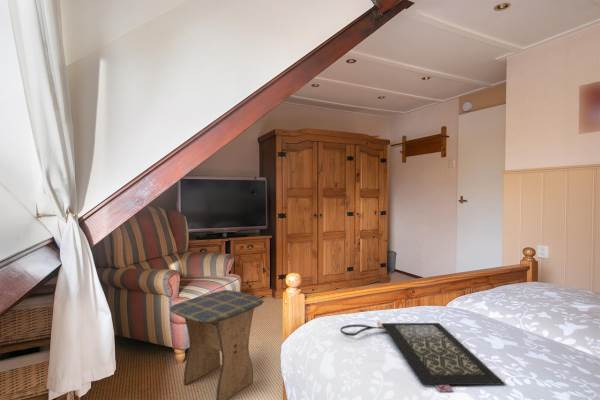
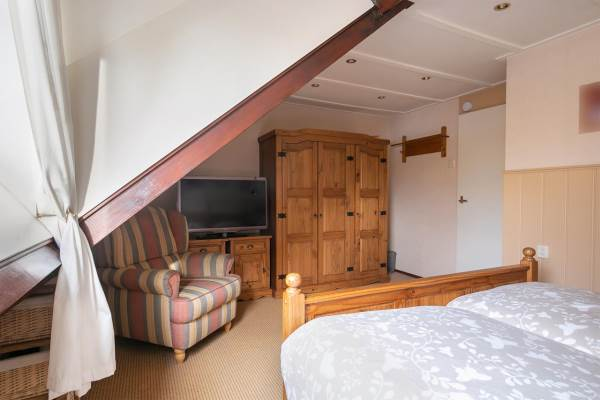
- clutch bag [339,320,506,392]
- stool [169,289,265,400]
